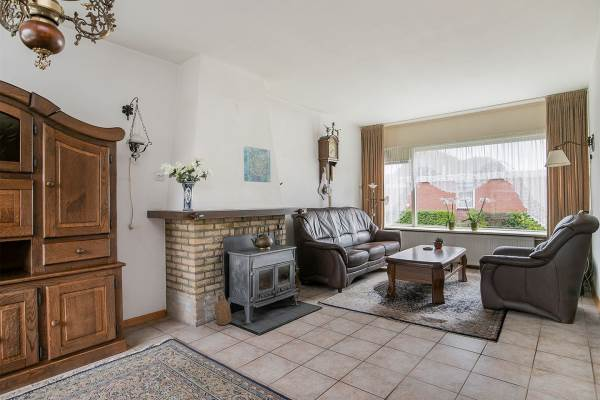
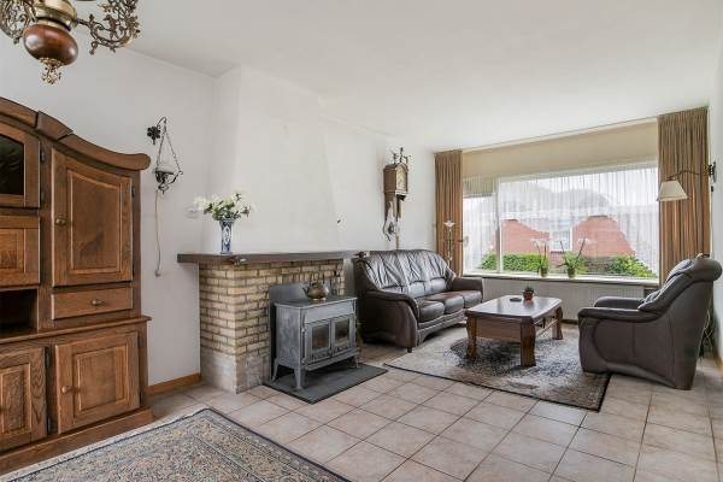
- wall art [243,145,272,183]
- basket [214,290,233,326]
